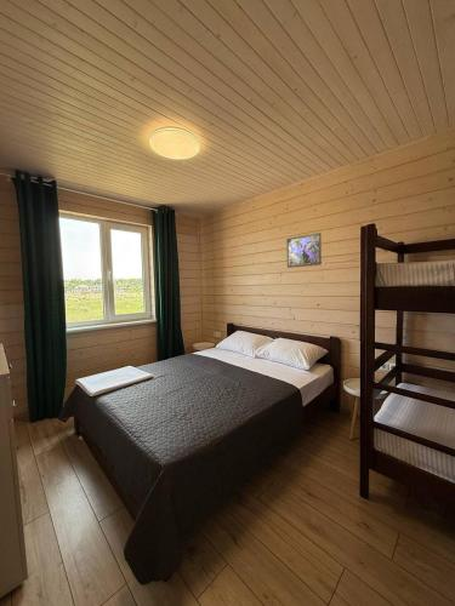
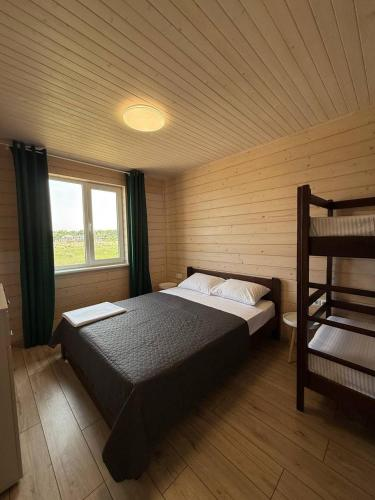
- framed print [285,231,323,269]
